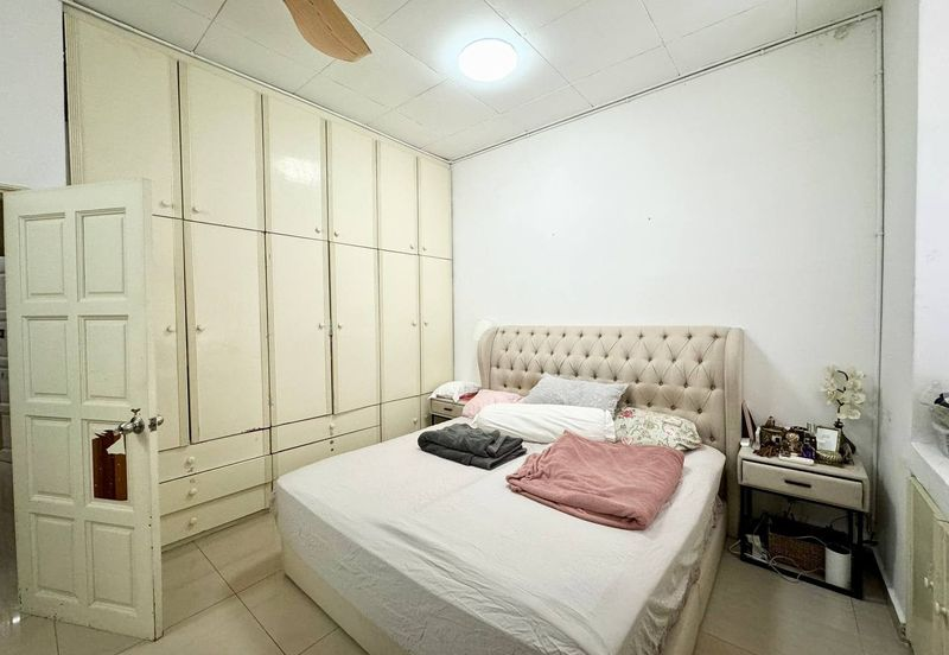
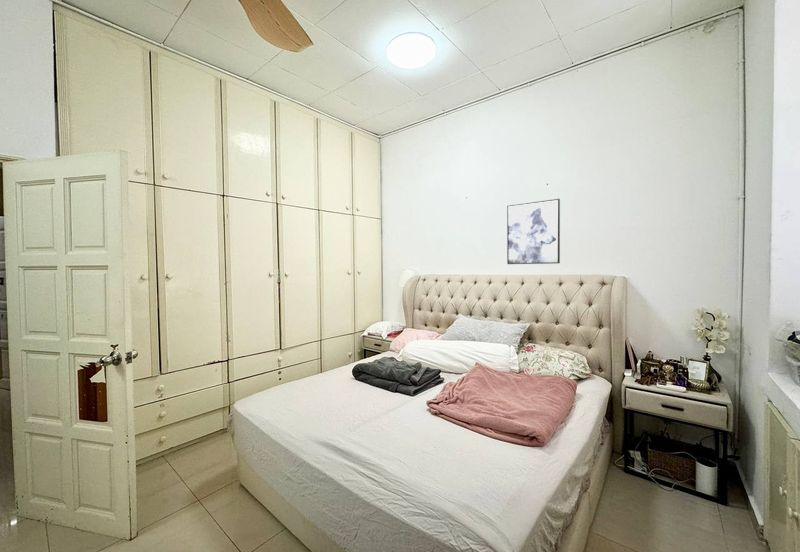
+ wall art [506,198,561,265]
